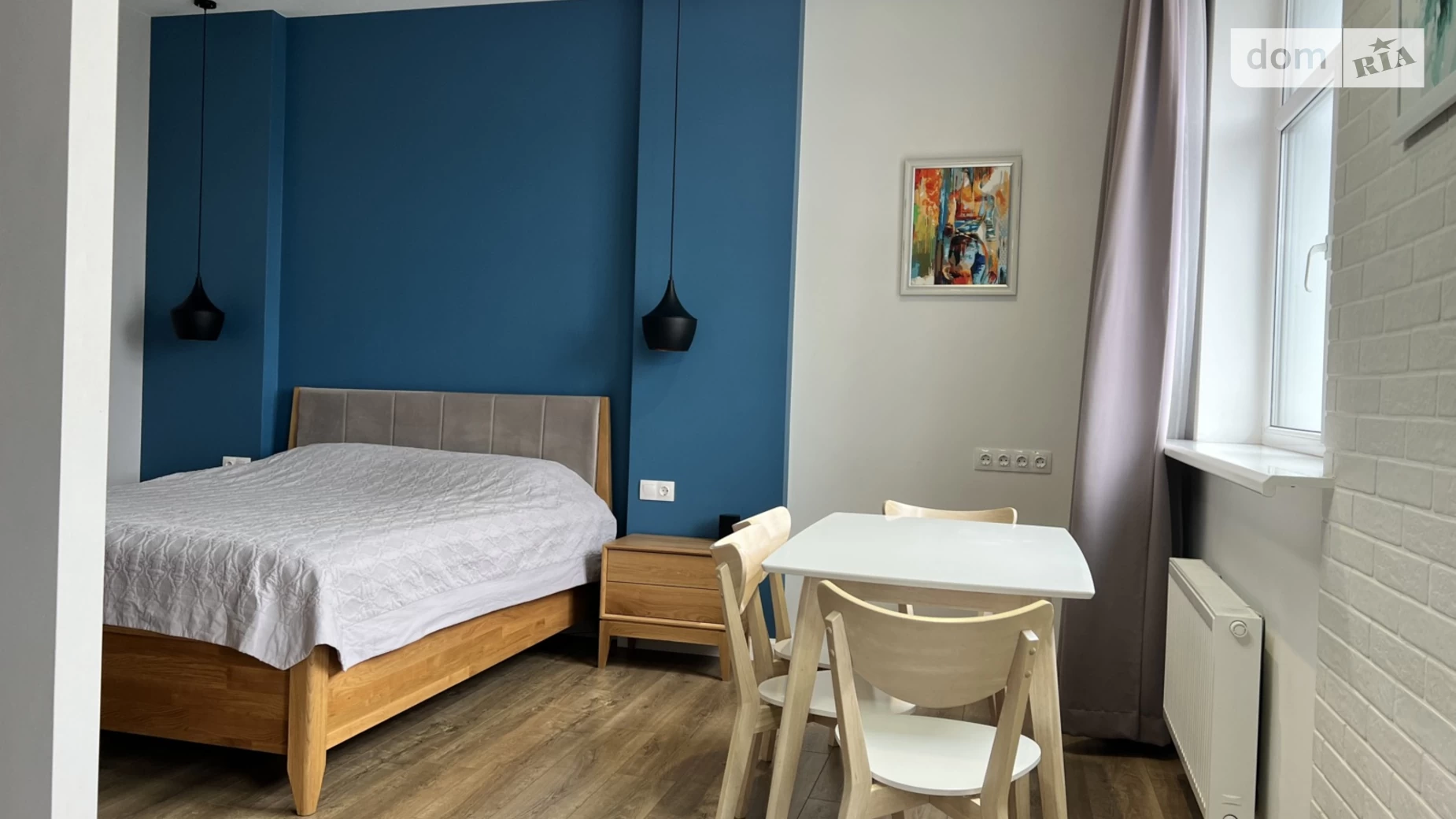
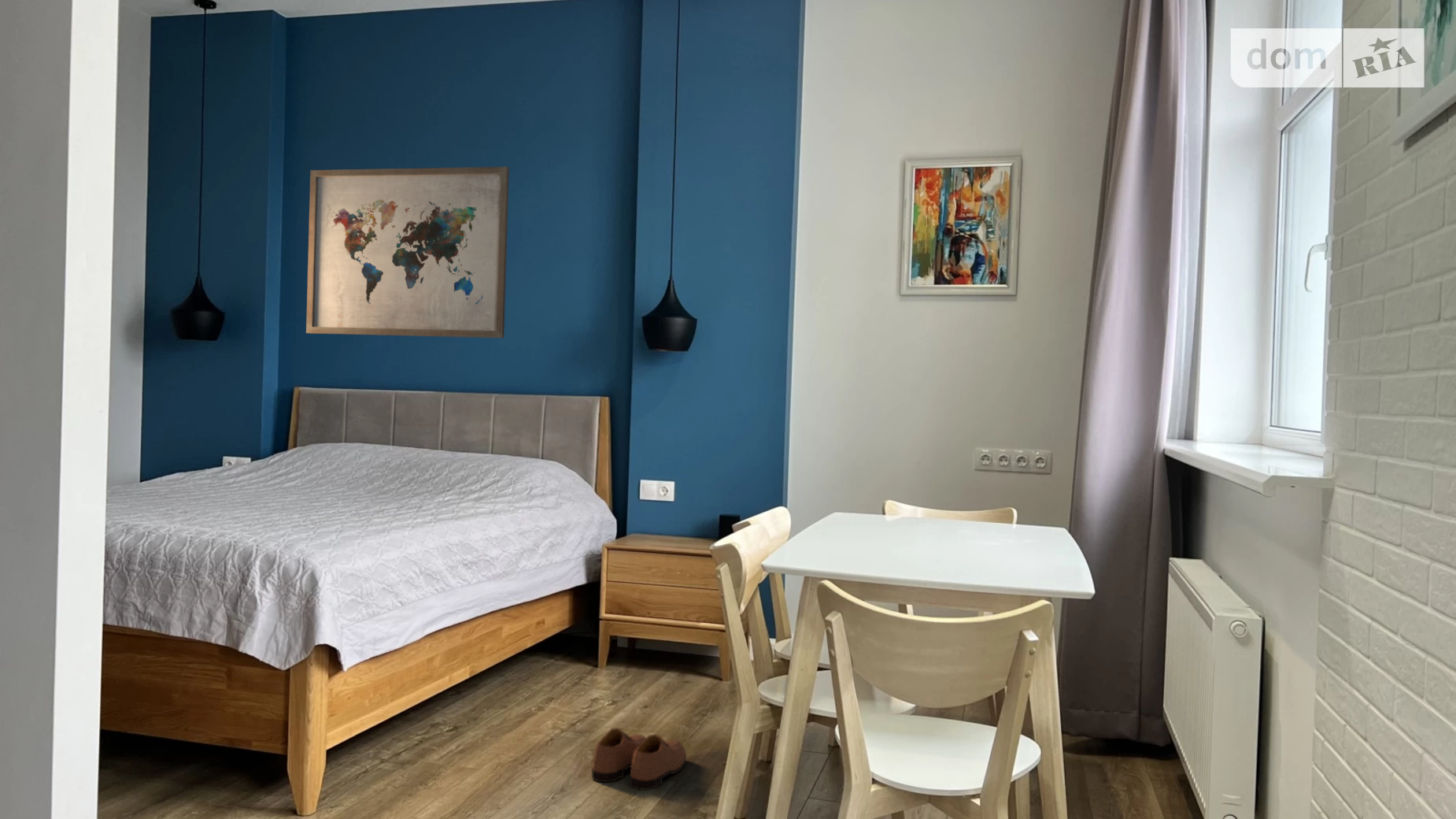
+ wall art [305,166,510,339]
+ shoe [591,728,687,791]
